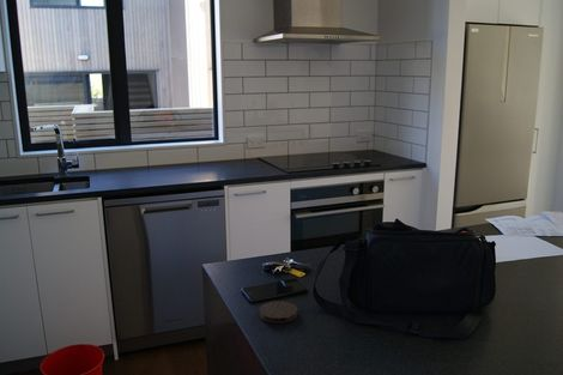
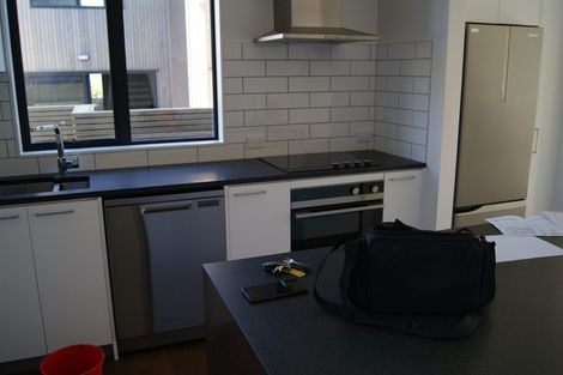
- coaster [258,300,298,325]
